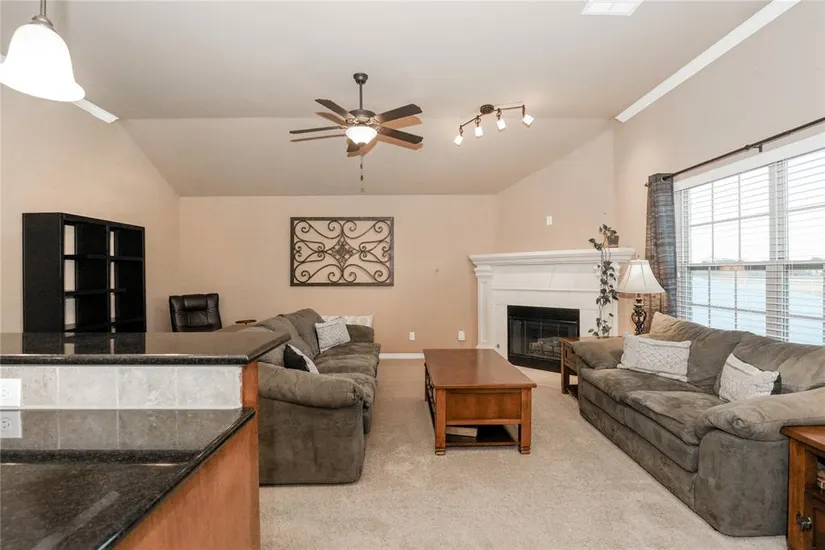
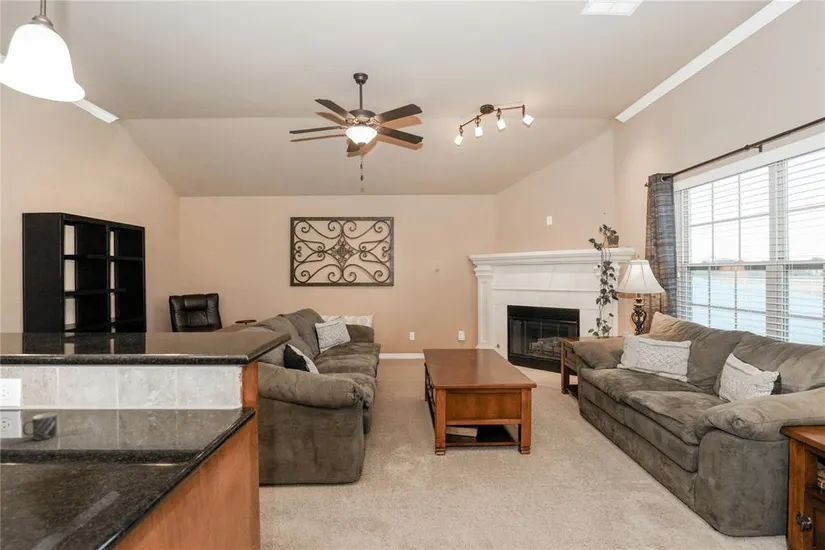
+ mug [22,412,89,441]
